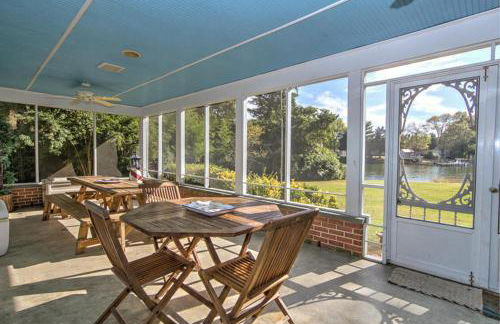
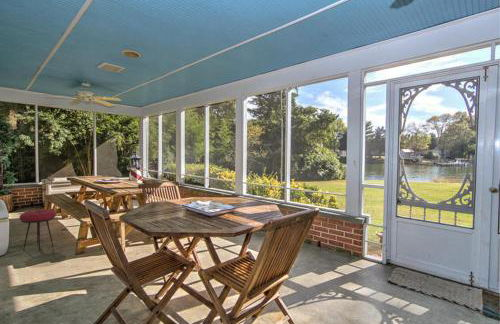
+ stool [19,208,57,251]
